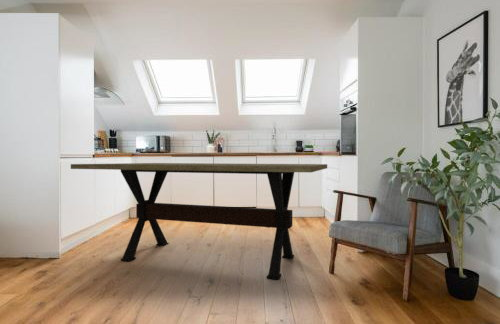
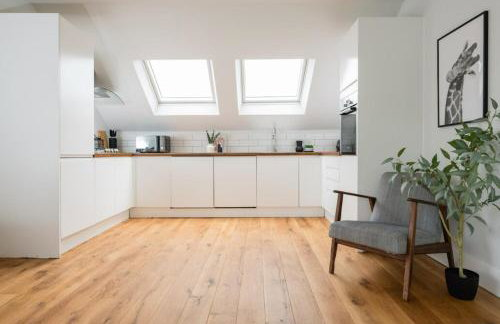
- dining table [70,162,328,280]
